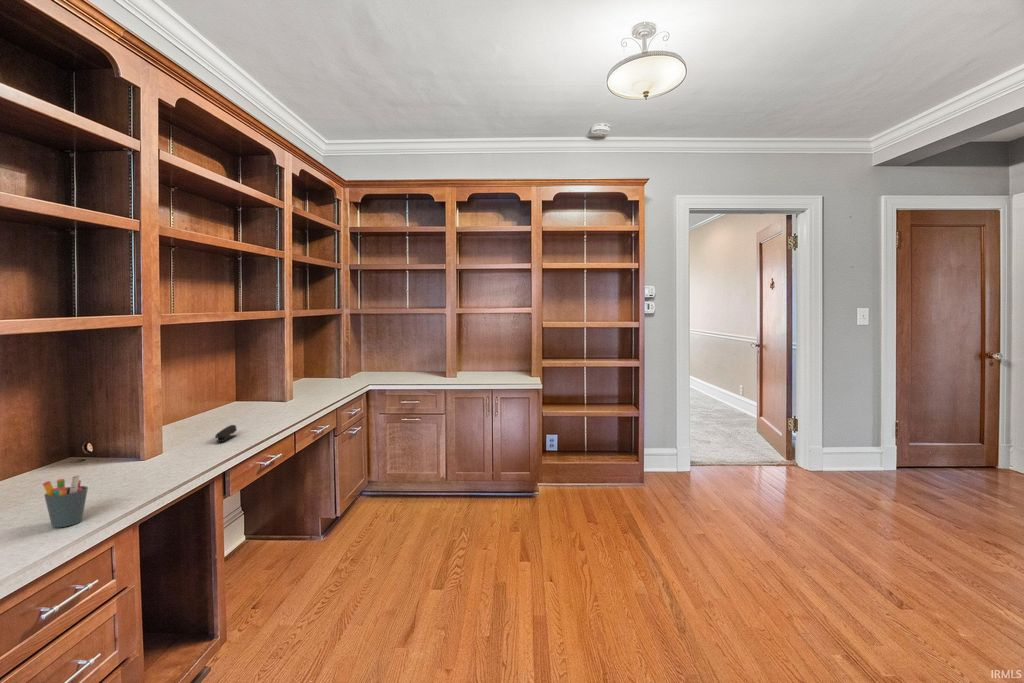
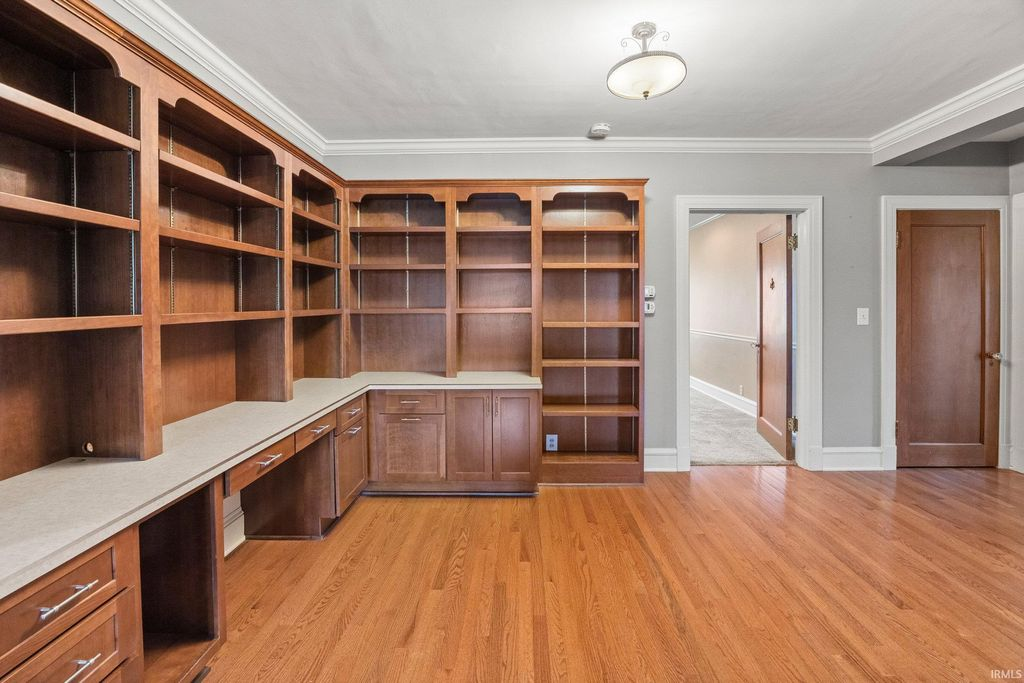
- stapler [214,424,238,443]
- pen holder [42,474,89,528]
